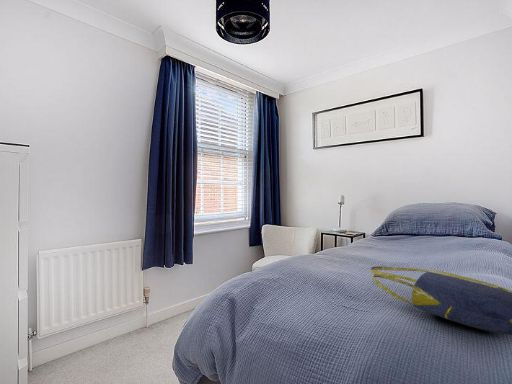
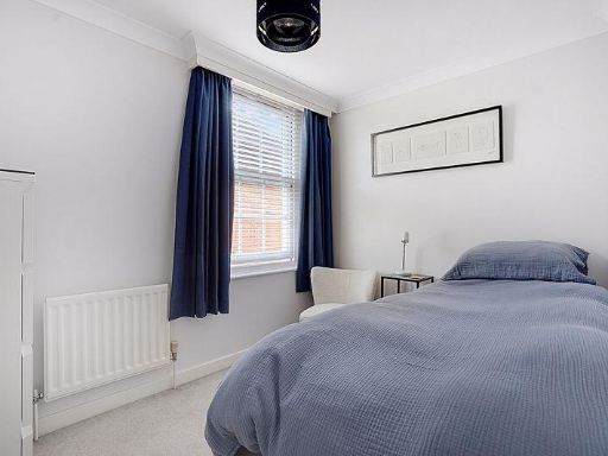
- tote bag [370,266,512,336]
